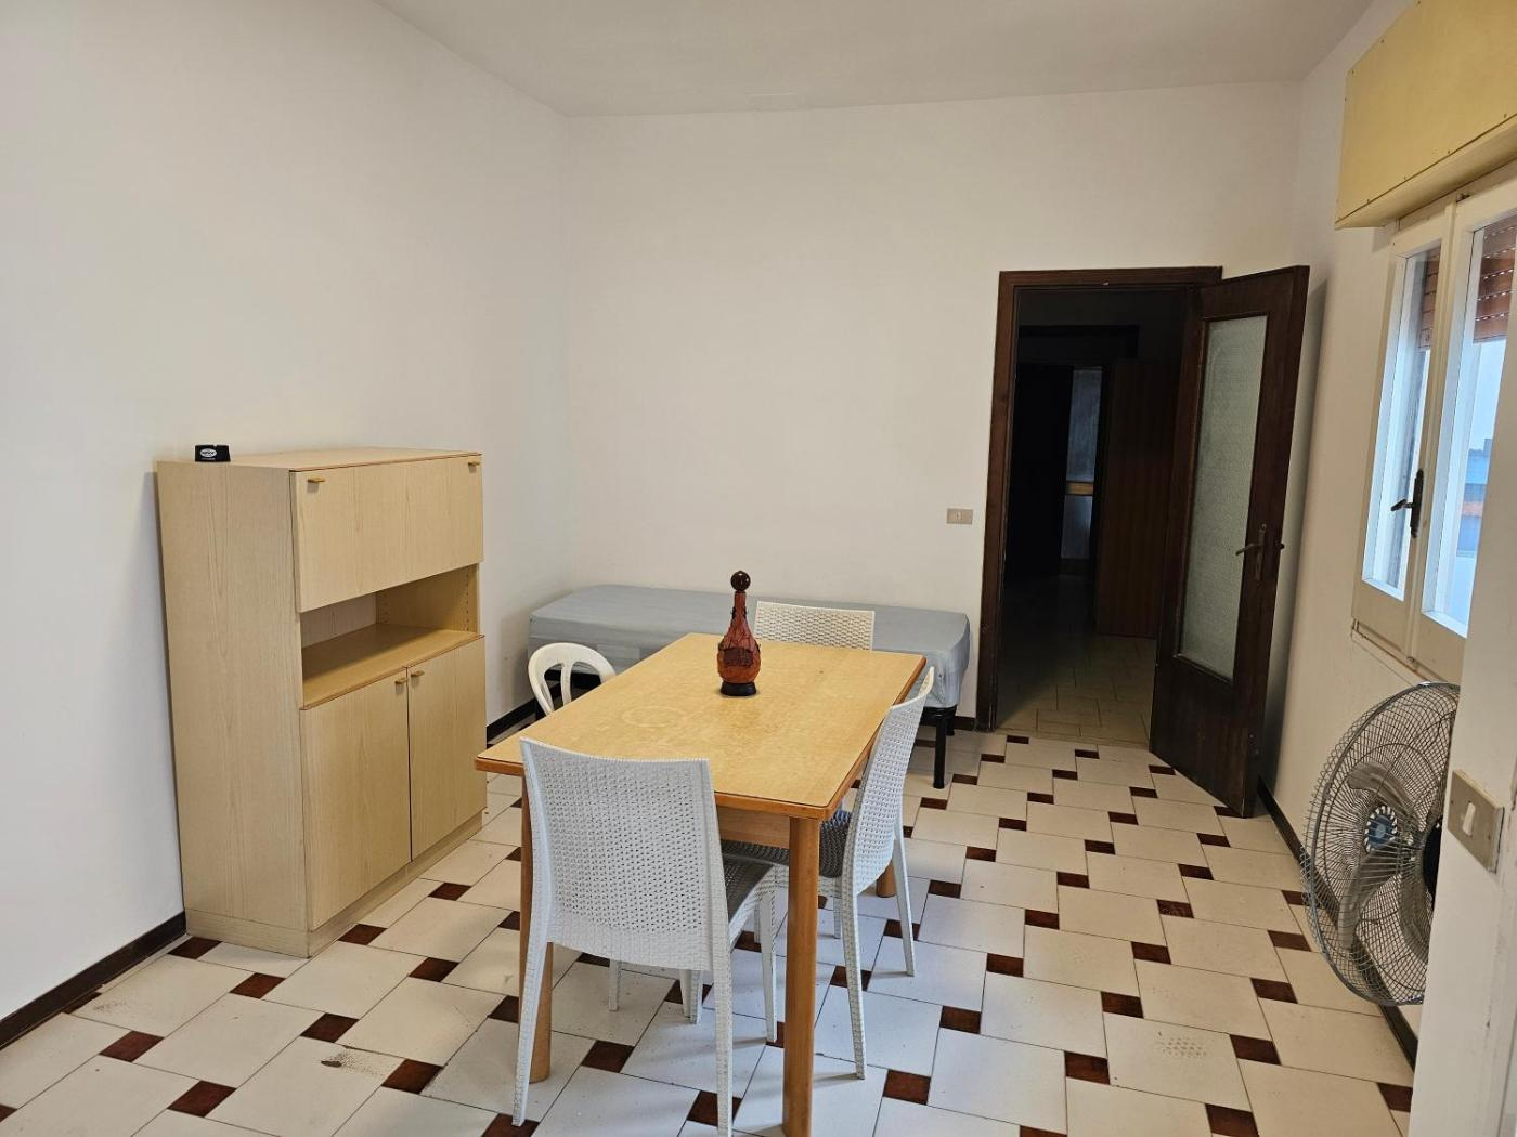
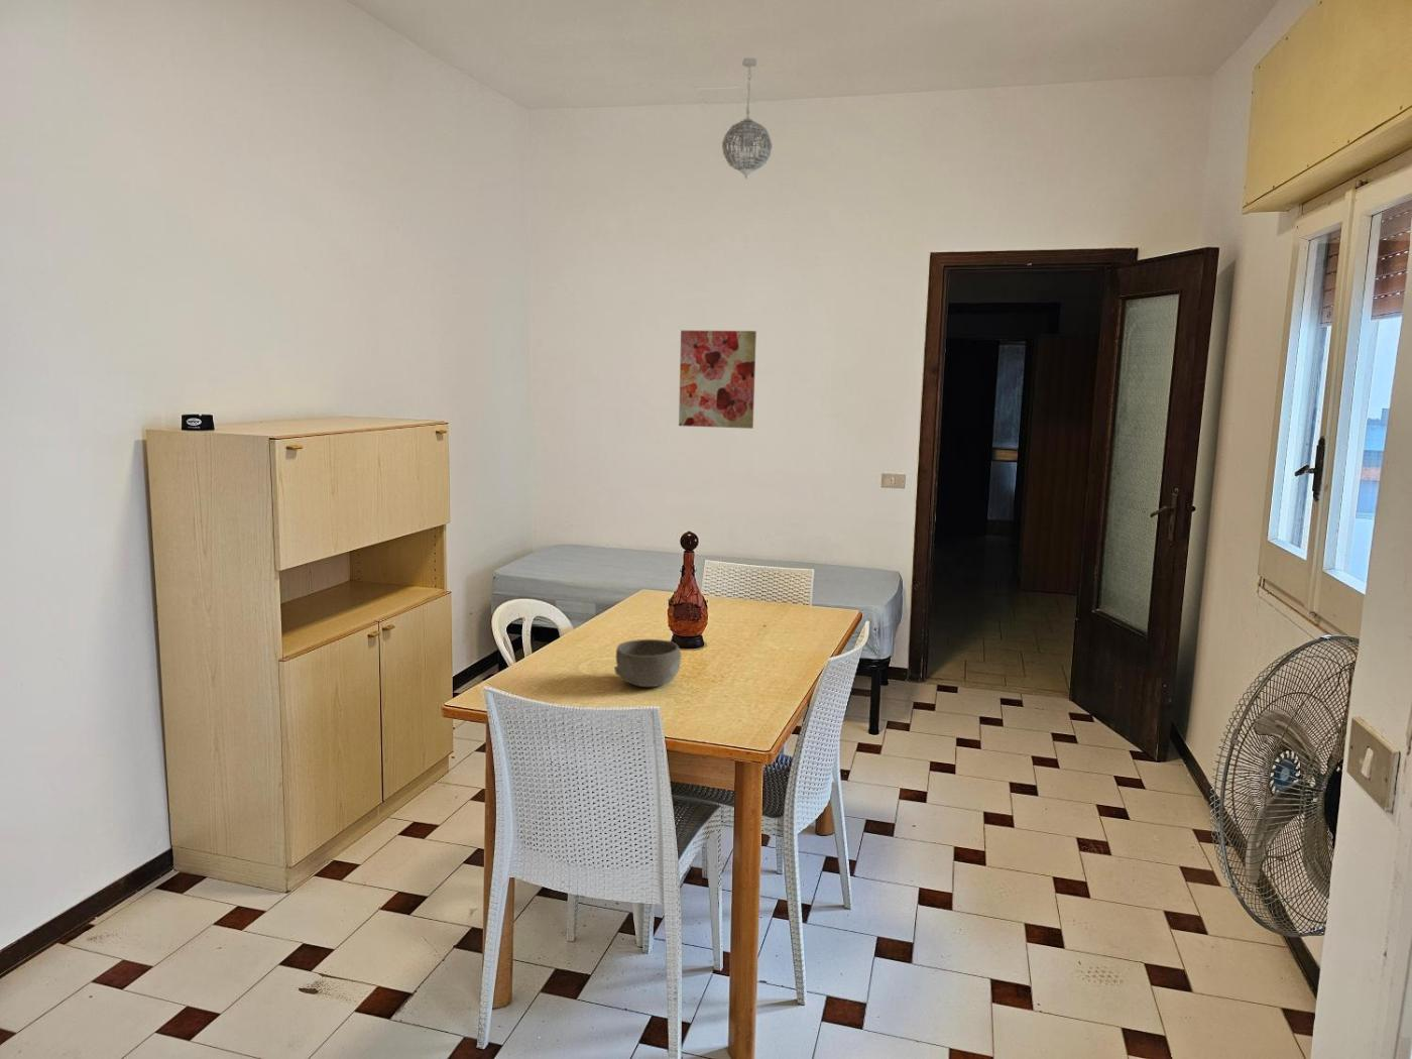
+ bowl [614,639,682,687]
+ wall art [678,329,757,429]
+ pendant light [722,57,773,180]
